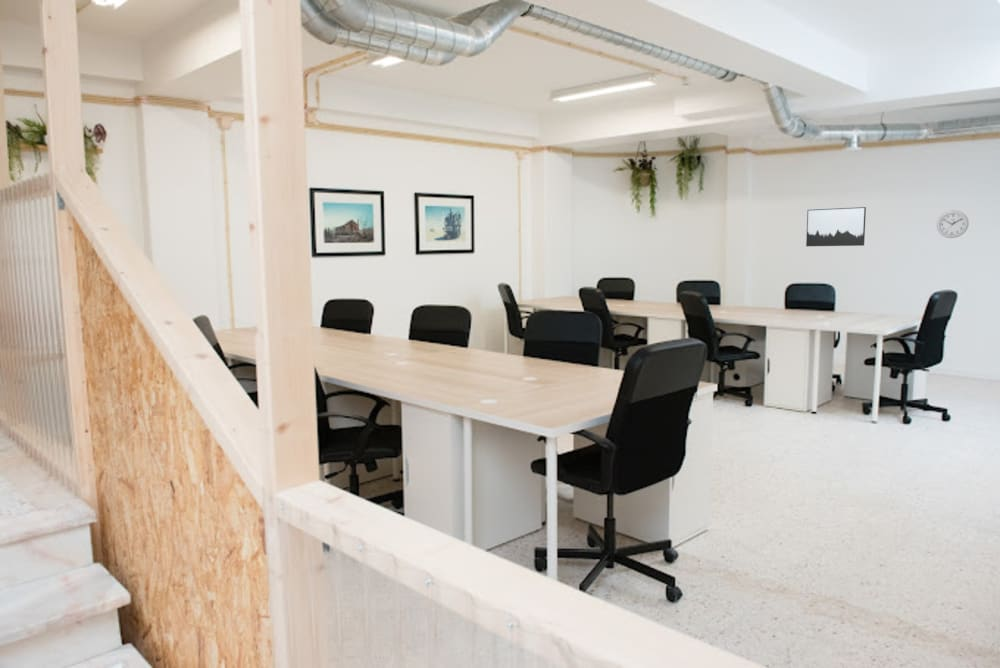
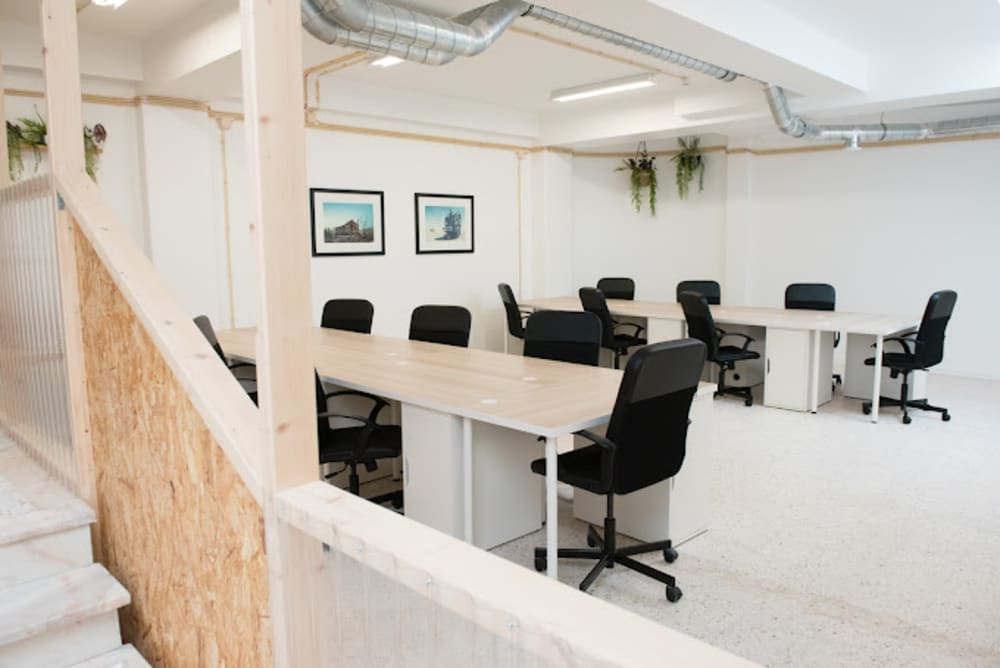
- wall art [805,206,867,247]
- wall clock [936,209,970,239]
